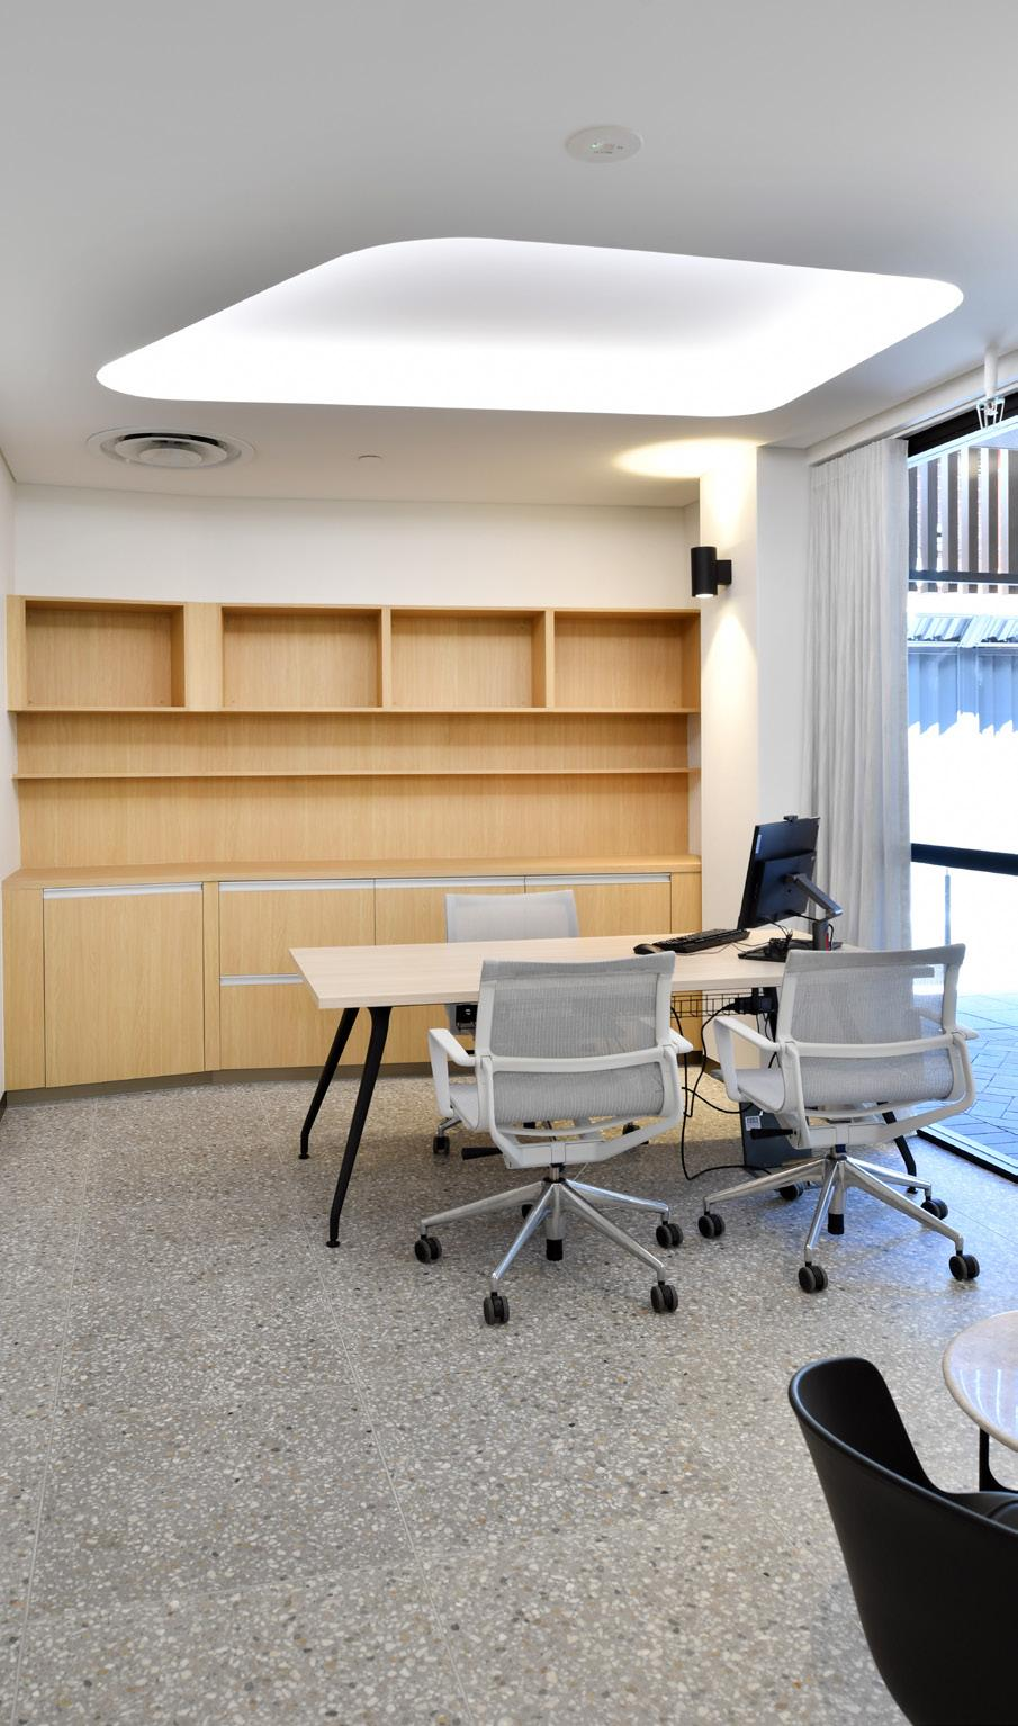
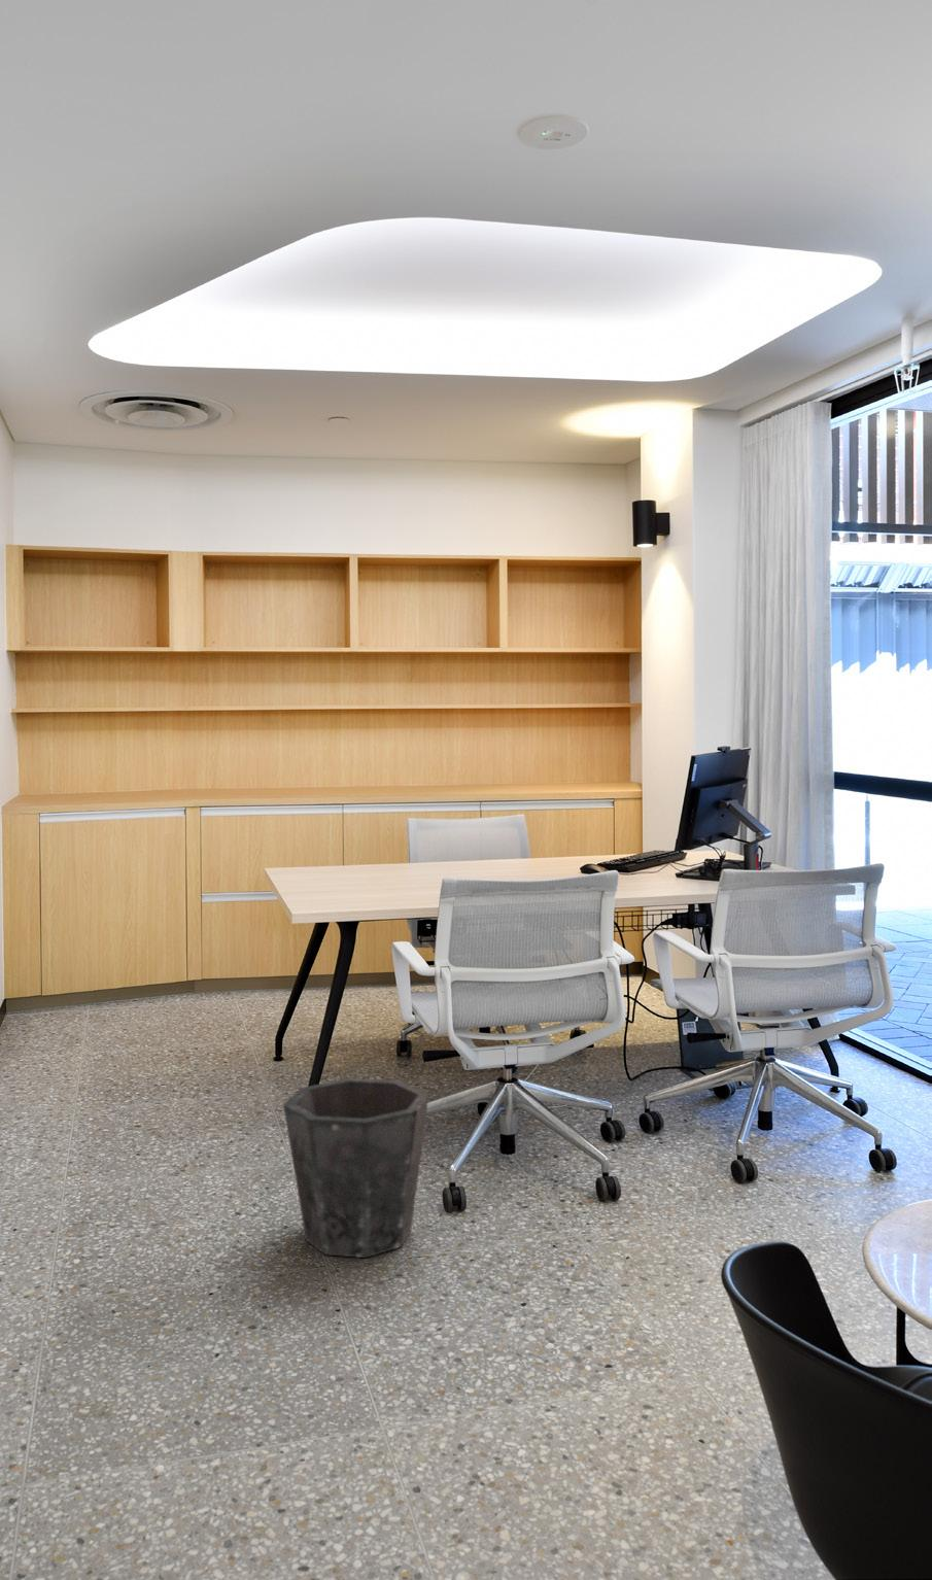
+ waste bin [282,1077,430,1258]
